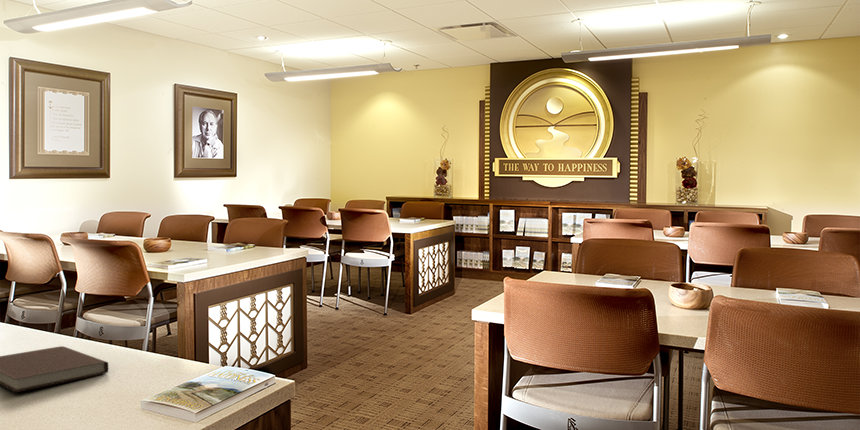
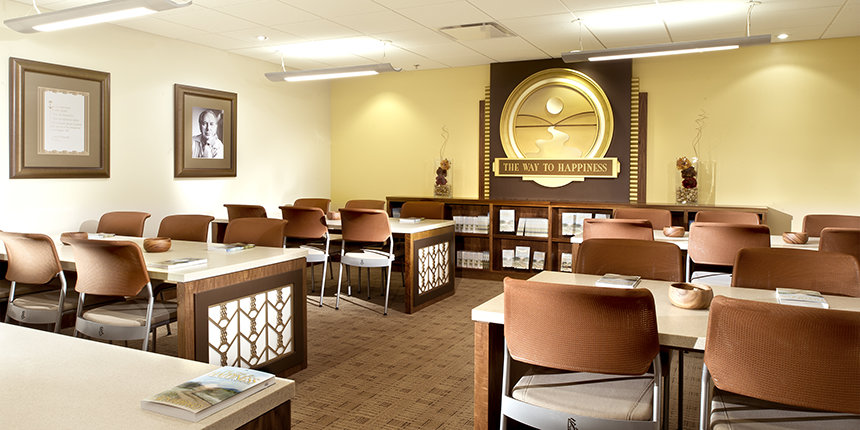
- notebook [0,345,109,393]
